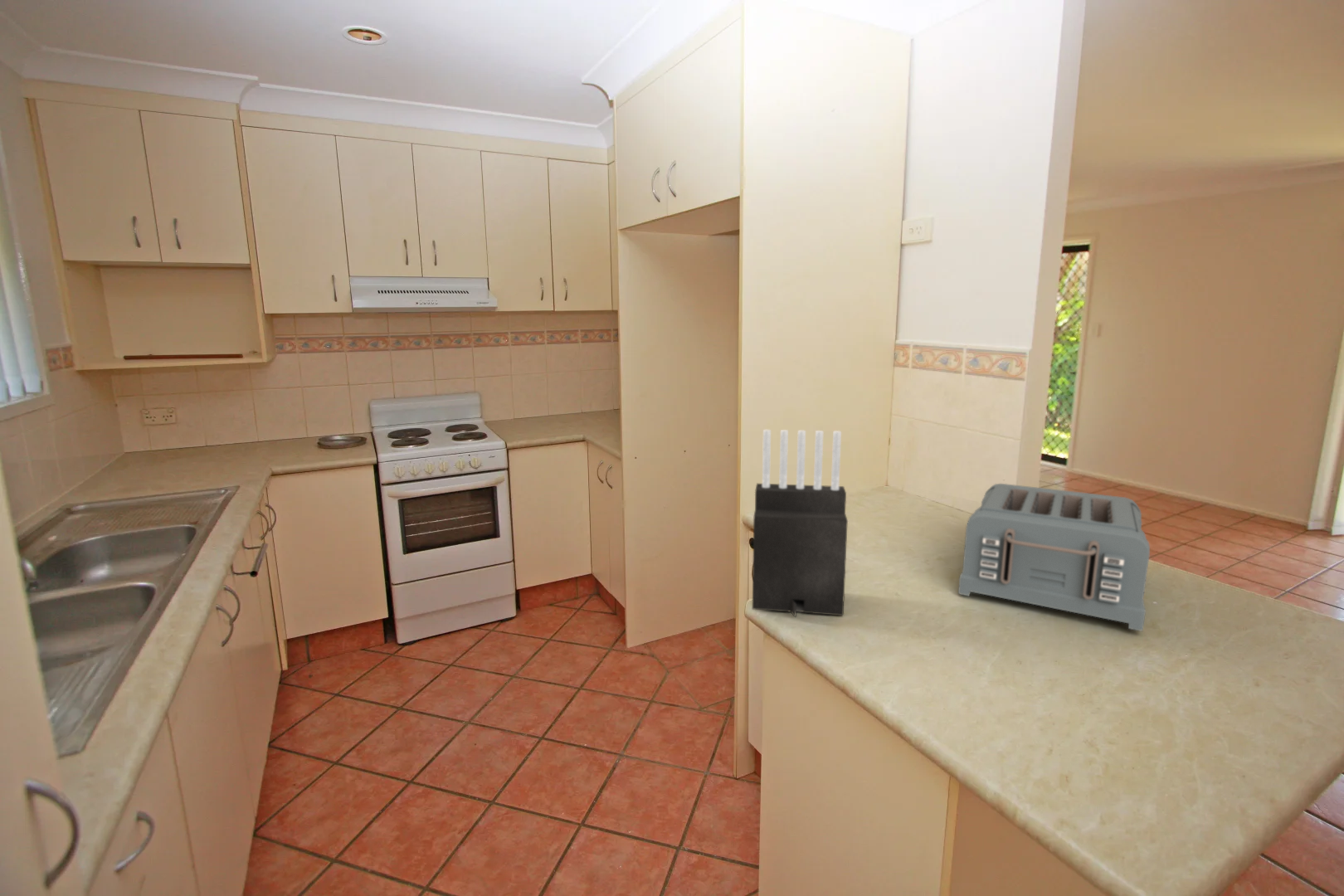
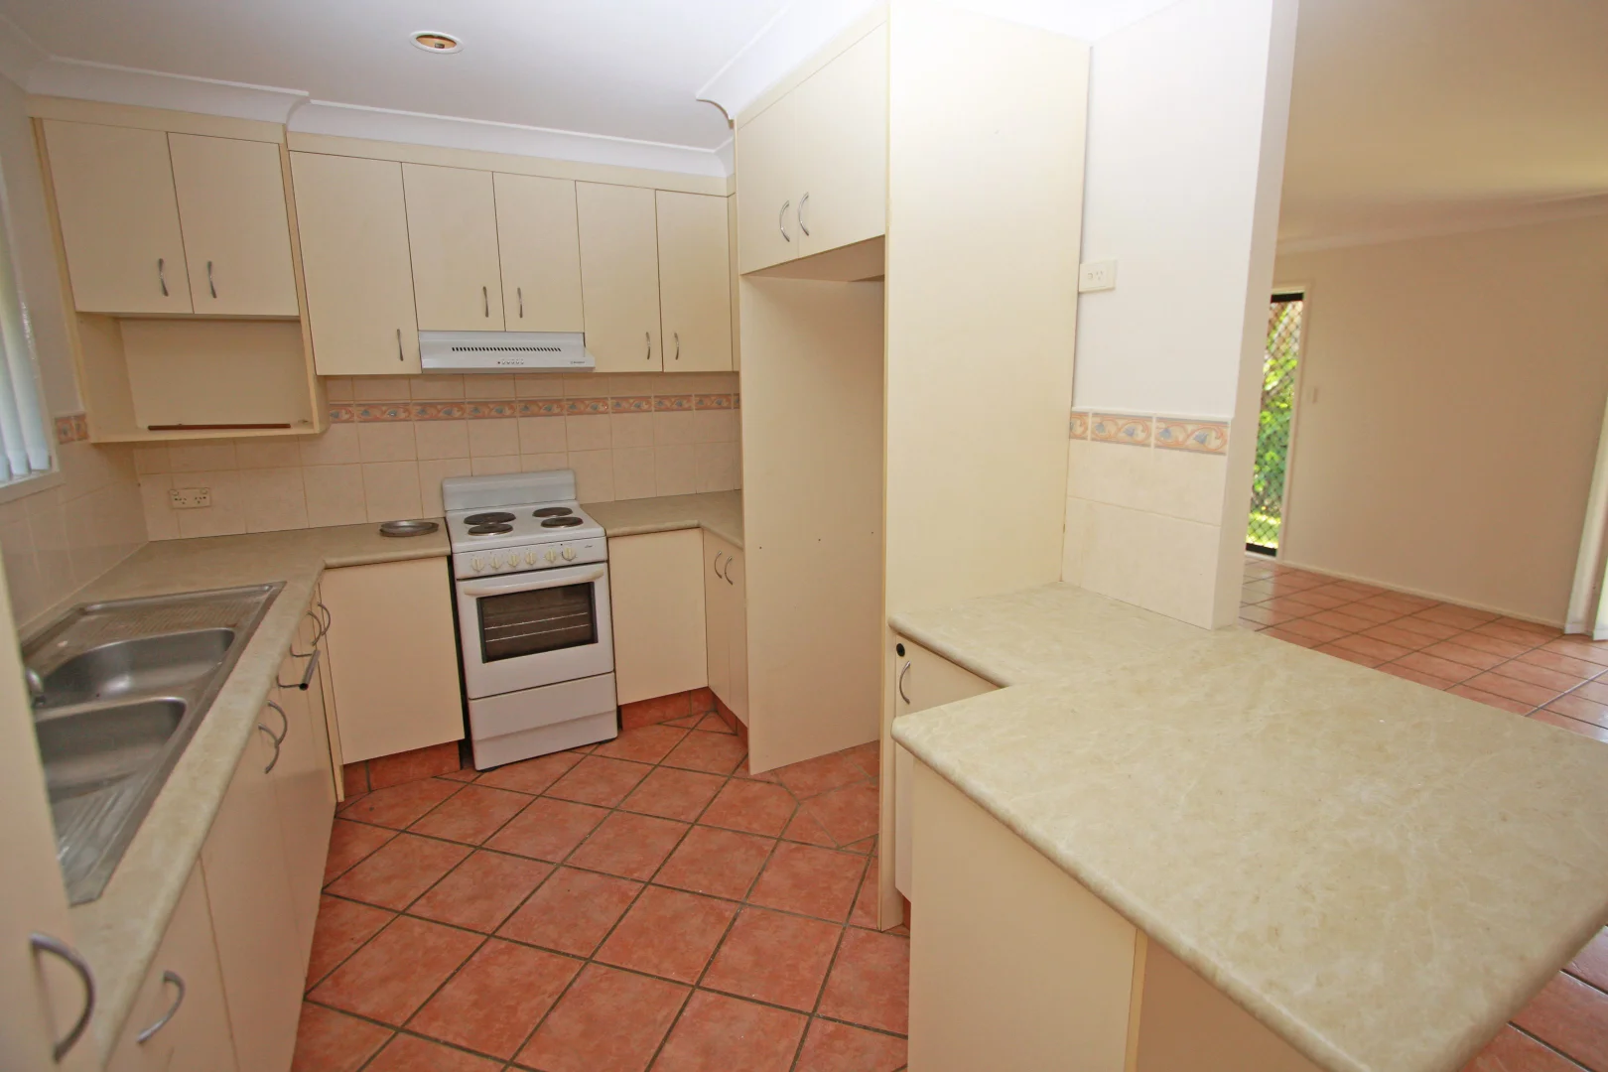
- knife block [752,429,849,618]
- toaster [957,483,1151,632]
